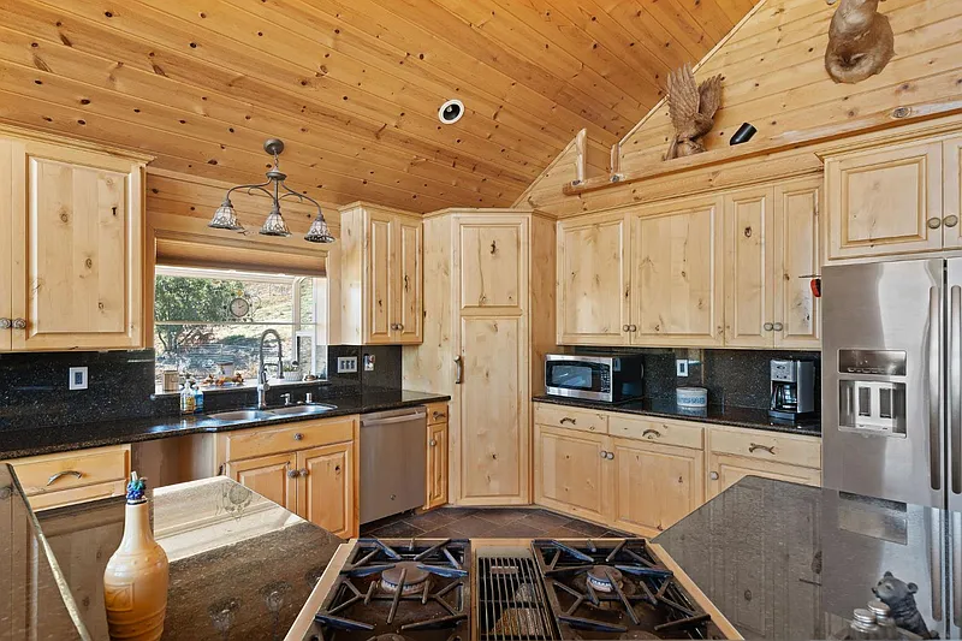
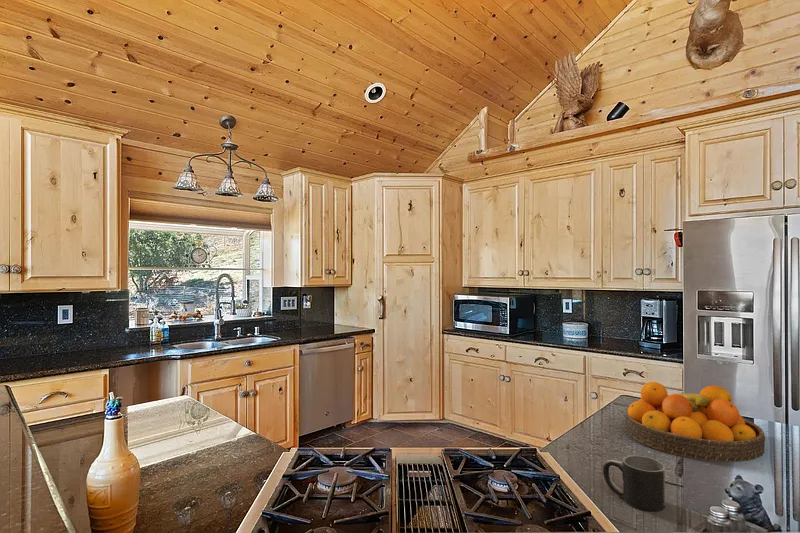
+ mug [602,455,666,513]
+ fruit bowl [625,381,766,463]
